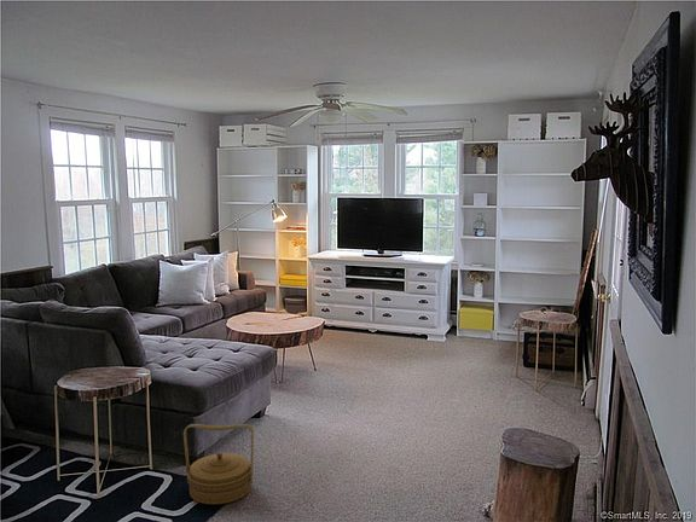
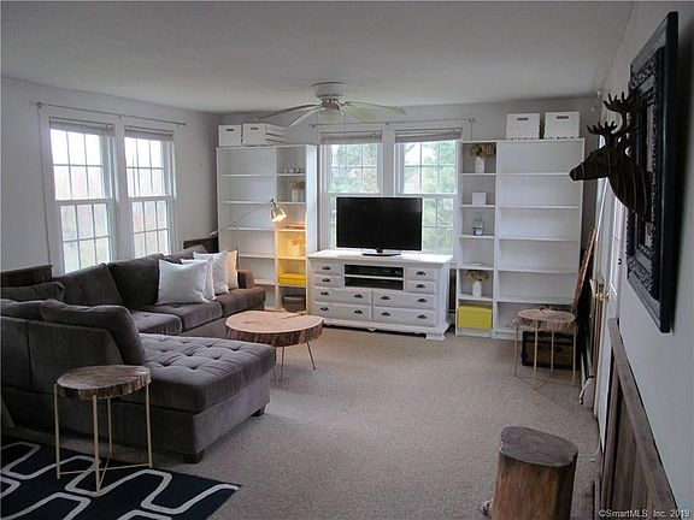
- basket [182,423,255,505]
